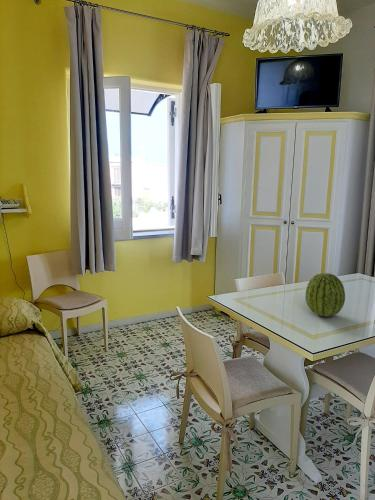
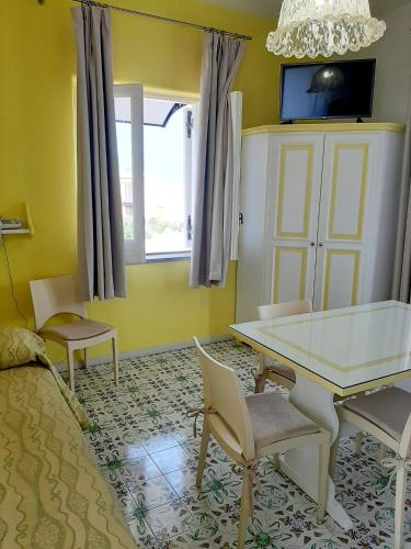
- fruit [305,272,346,318]
